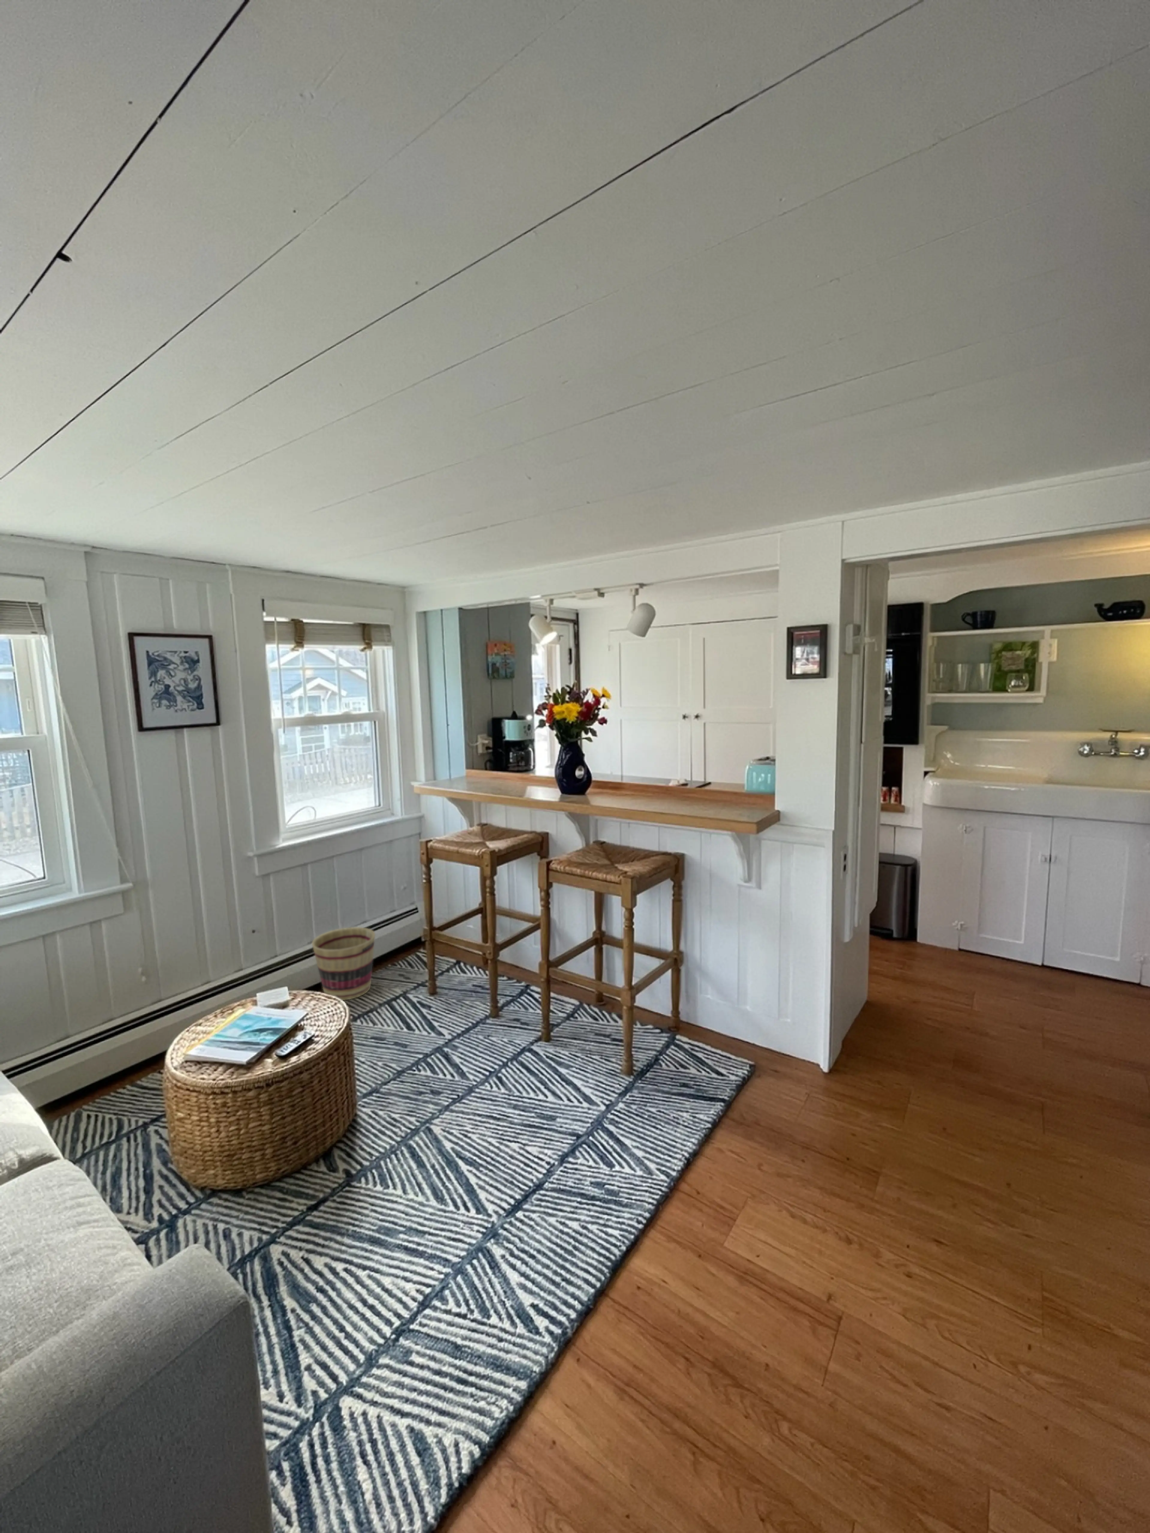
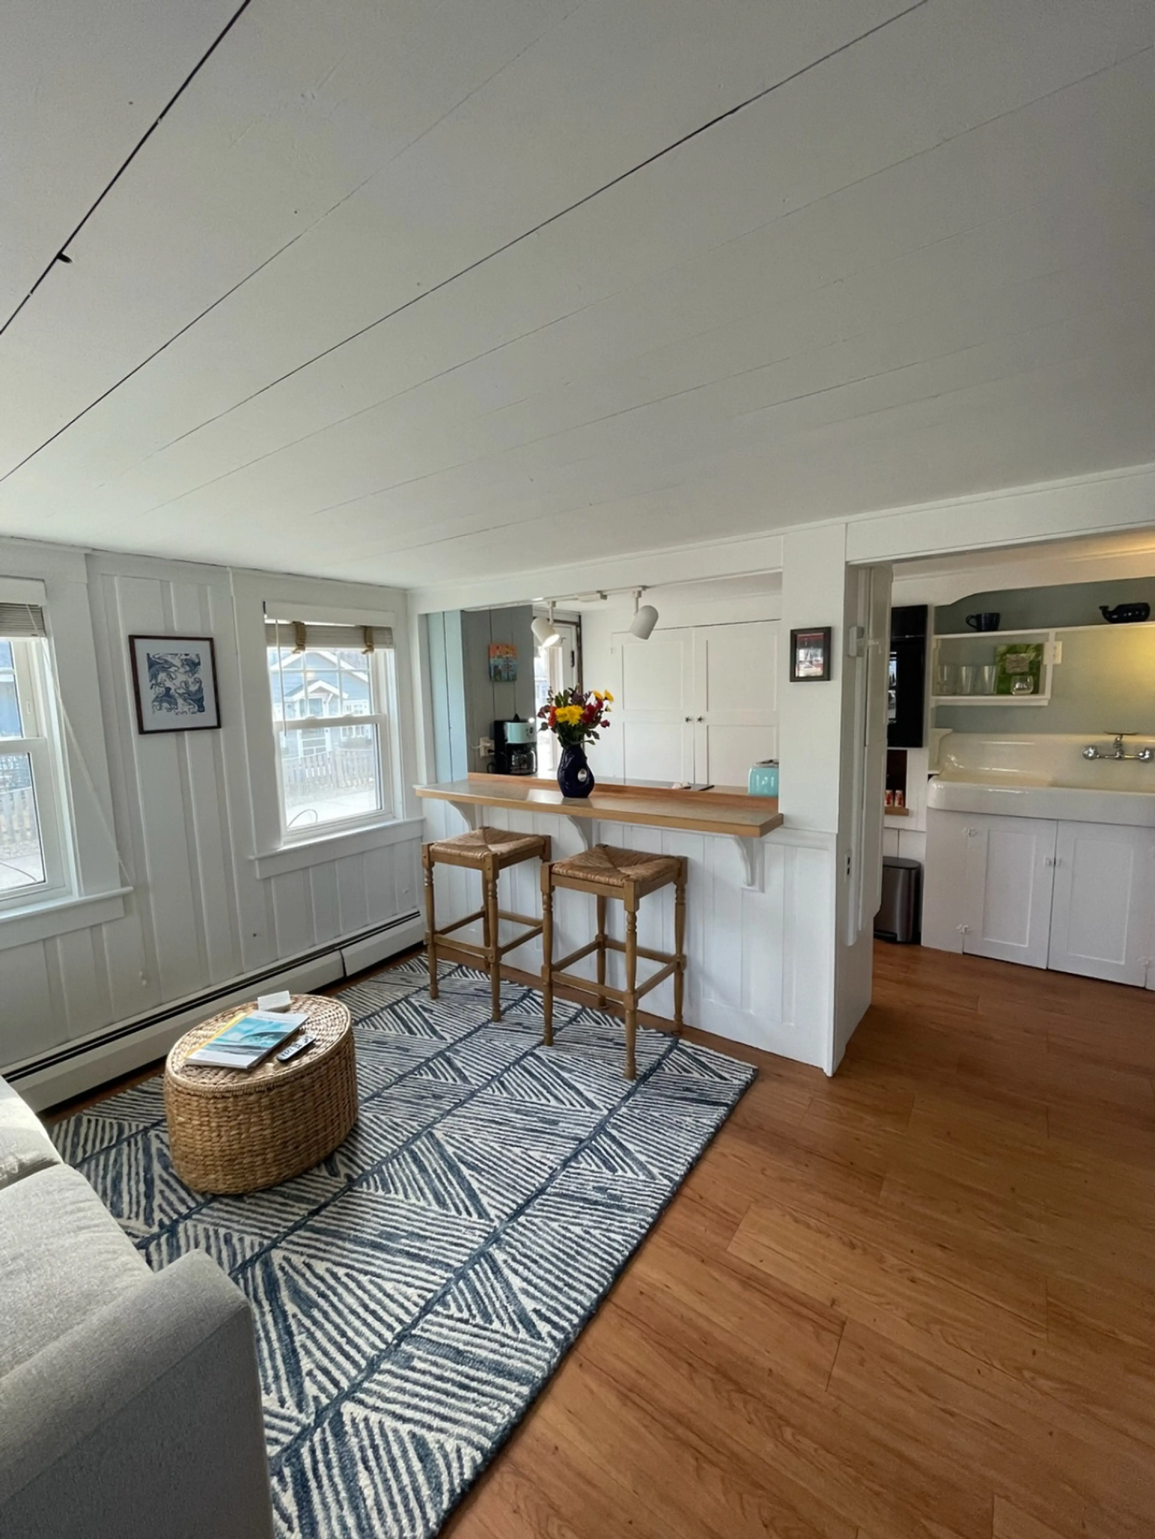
- basket [312,927,376,1000]
